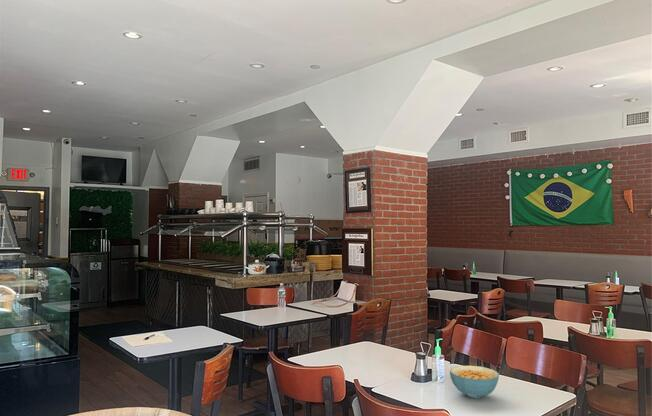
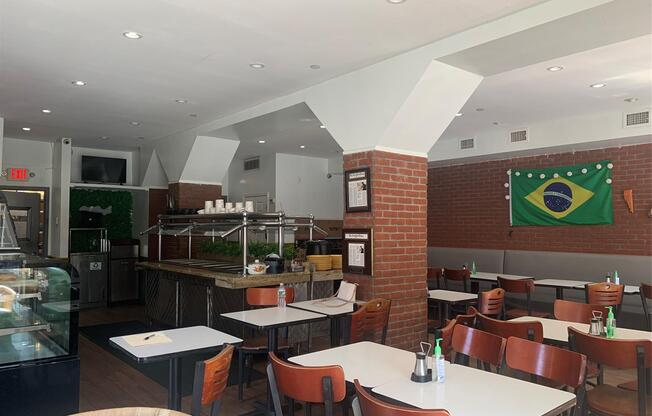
- cereal bowl [449,365,500,399]
